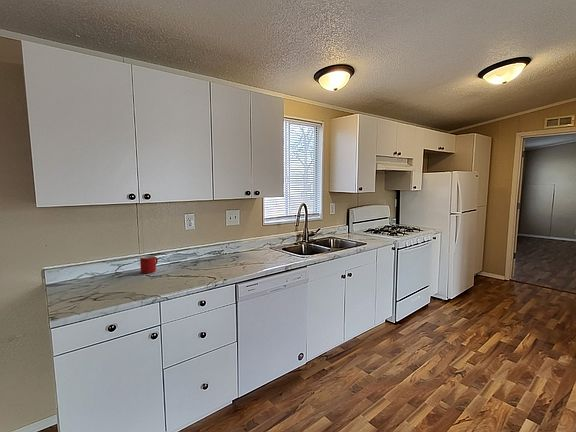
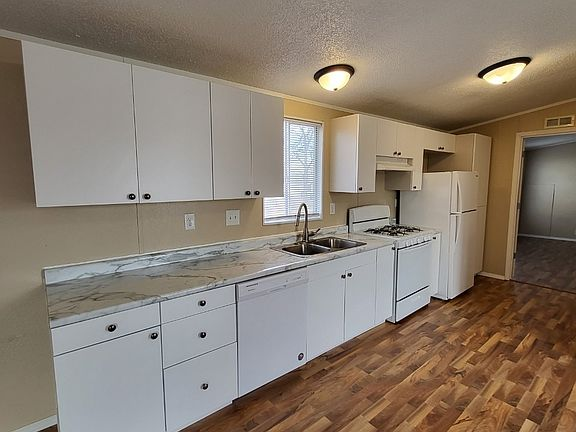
- mug [139,254,159,274]
